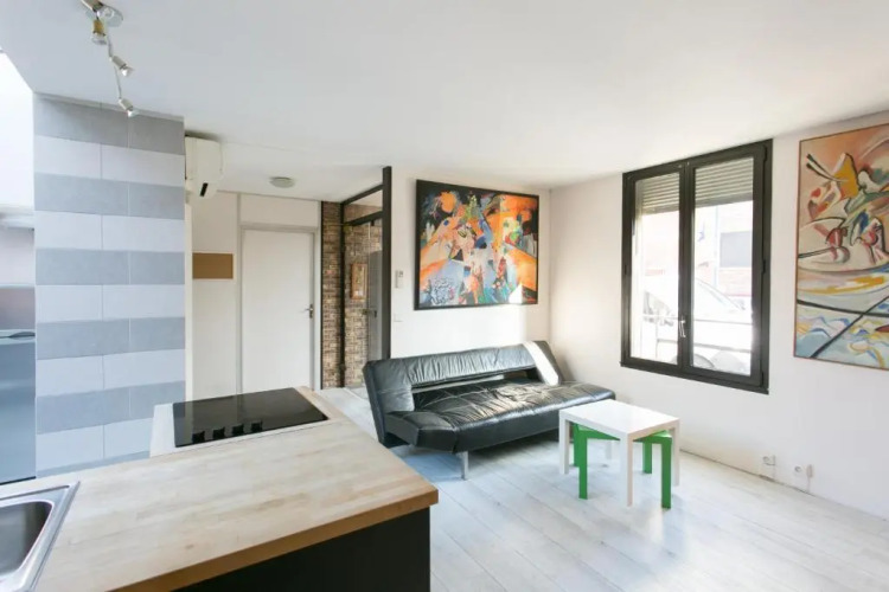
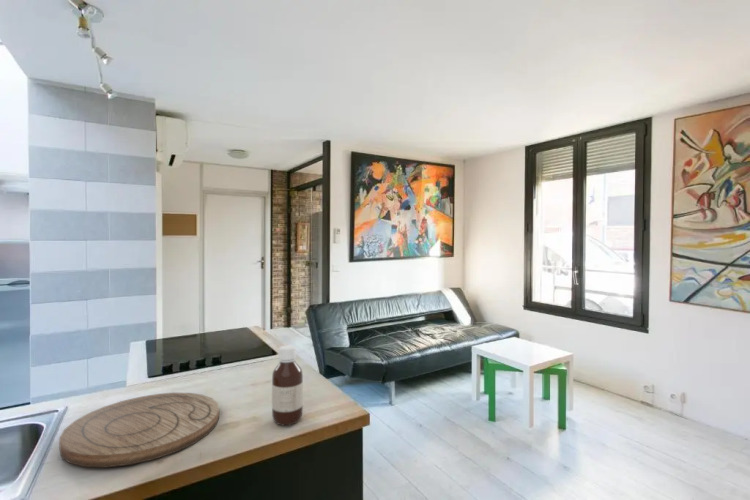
+ cutting board [58,392,220,468]
+ bottle [271,344,304,426]
